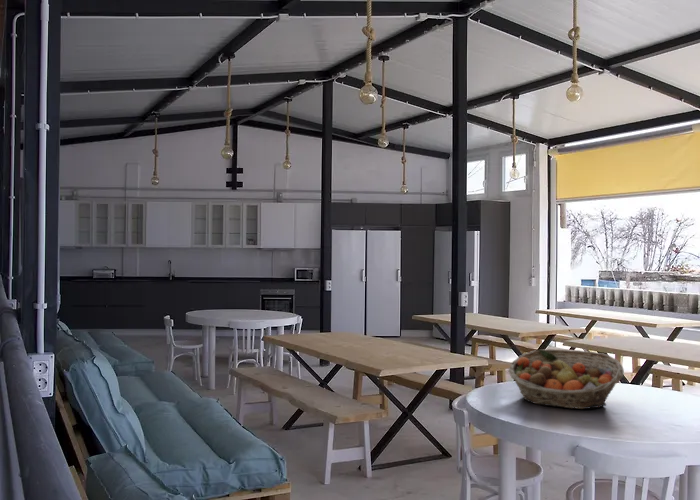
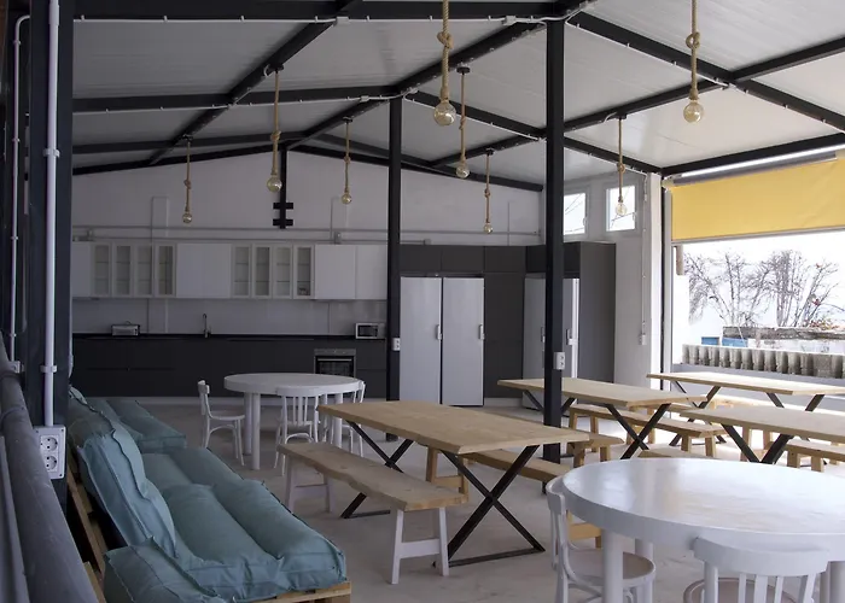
- fruit basket [507,348,625,410]
